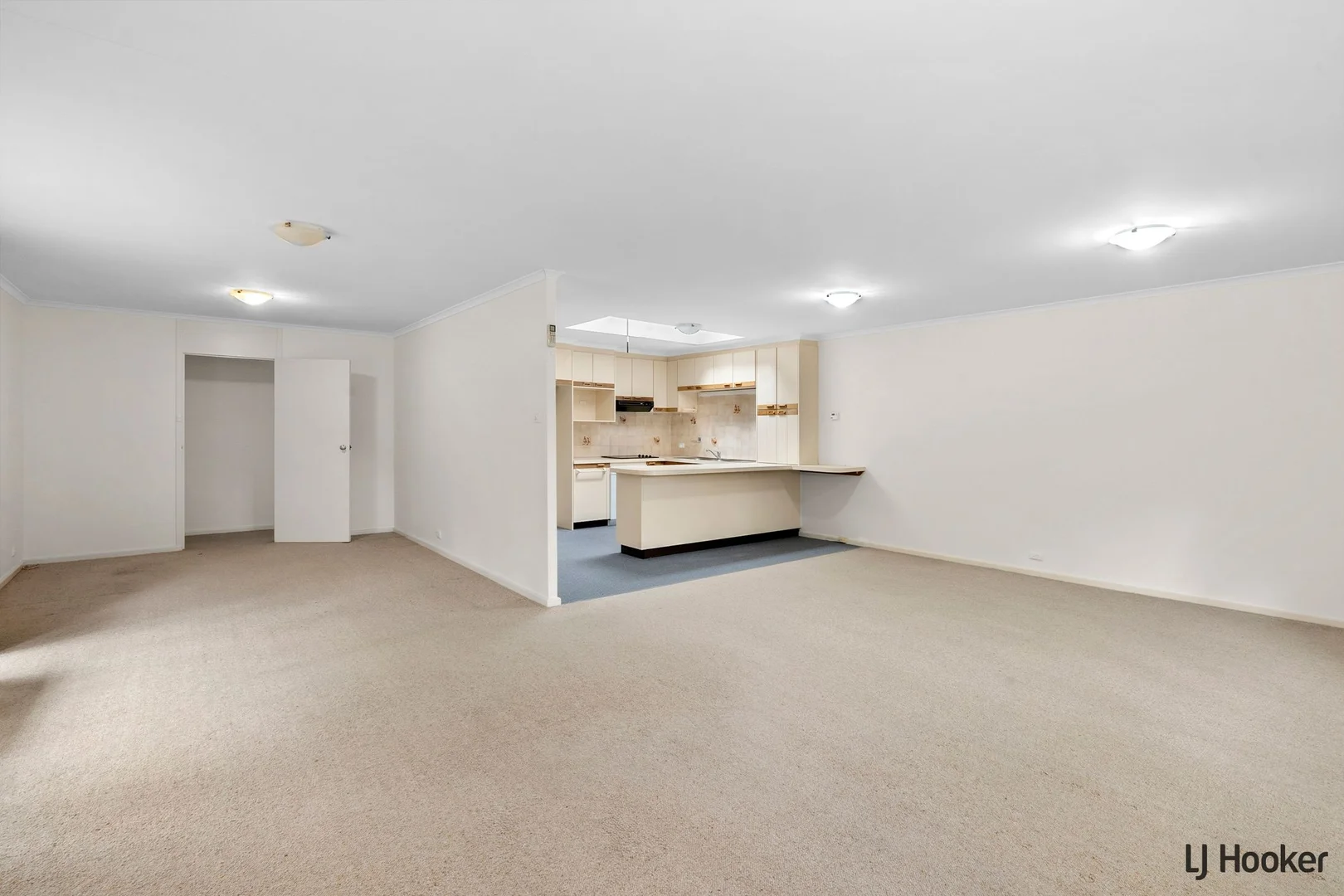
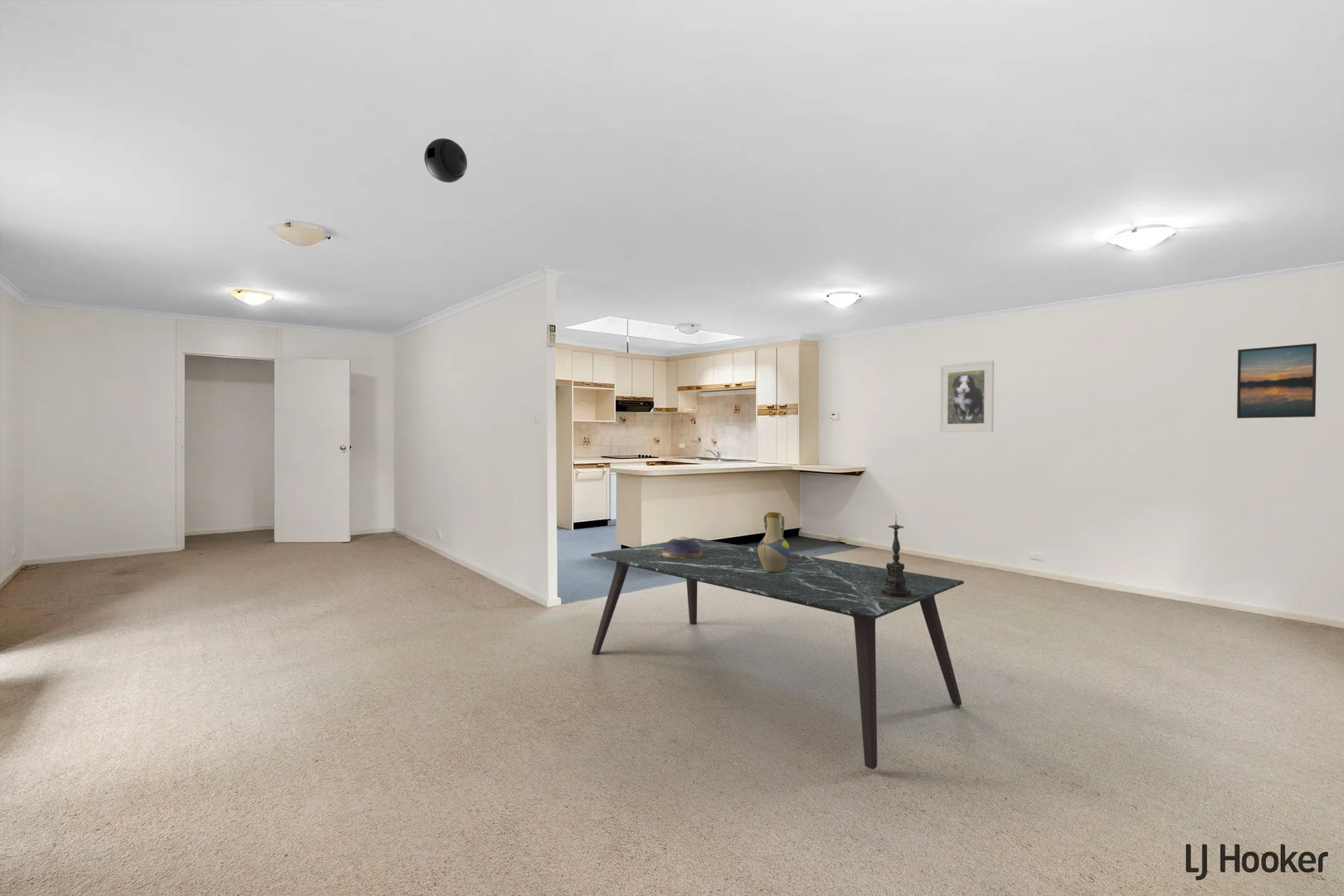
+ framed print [938,360,995,433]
+ candle holder [870,515,923,601]
+ decorative bowl [661,536,703,558]
+ vase [757,511,791,572]
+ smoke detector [424,138,468,183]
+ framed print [1236,343,1317,419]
+ dining table [590,538,965,770]
